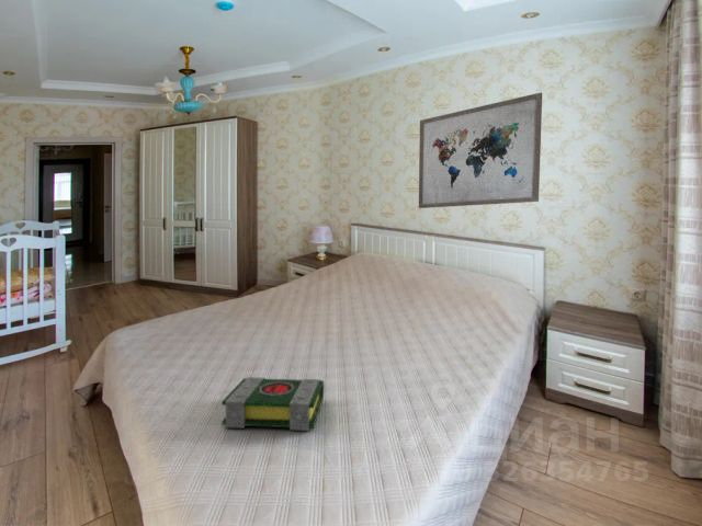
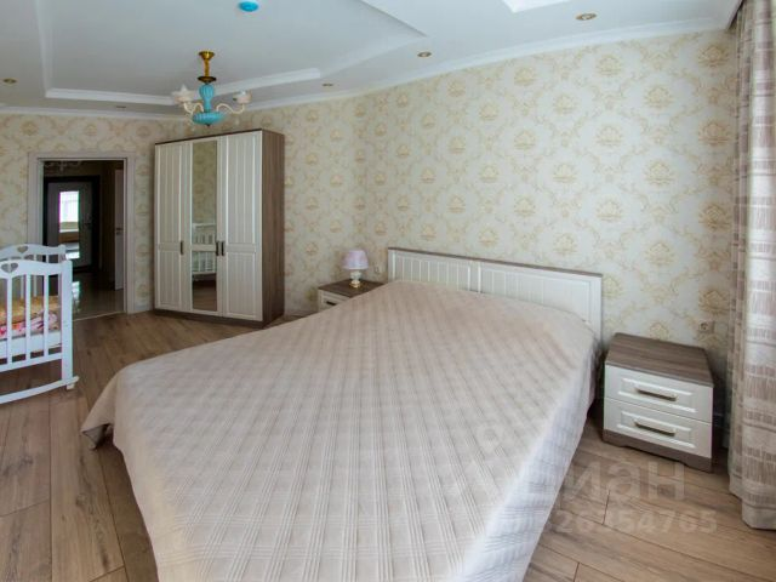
- wall art [418,91,543,209]
- book [220,376,326,432]
